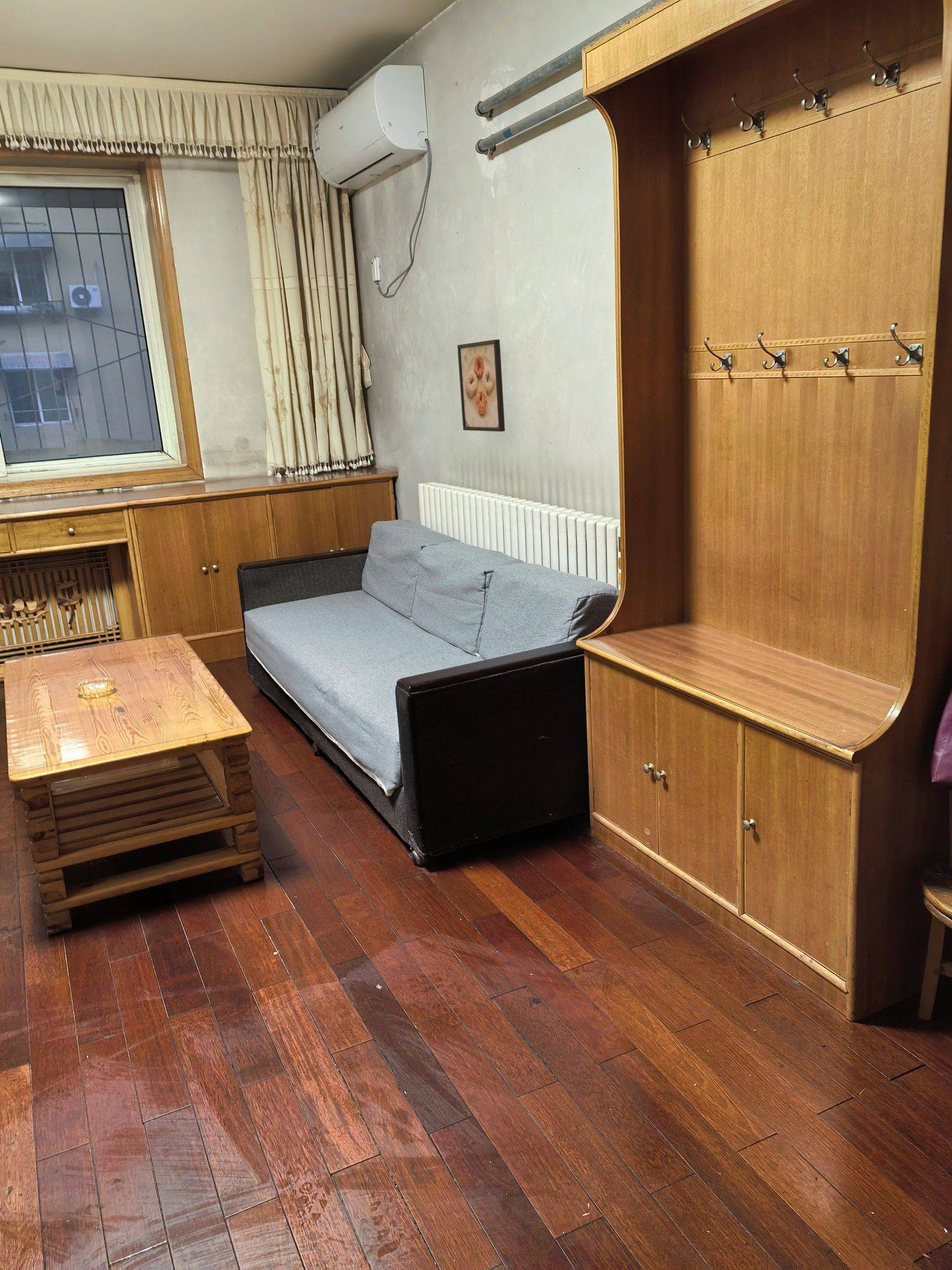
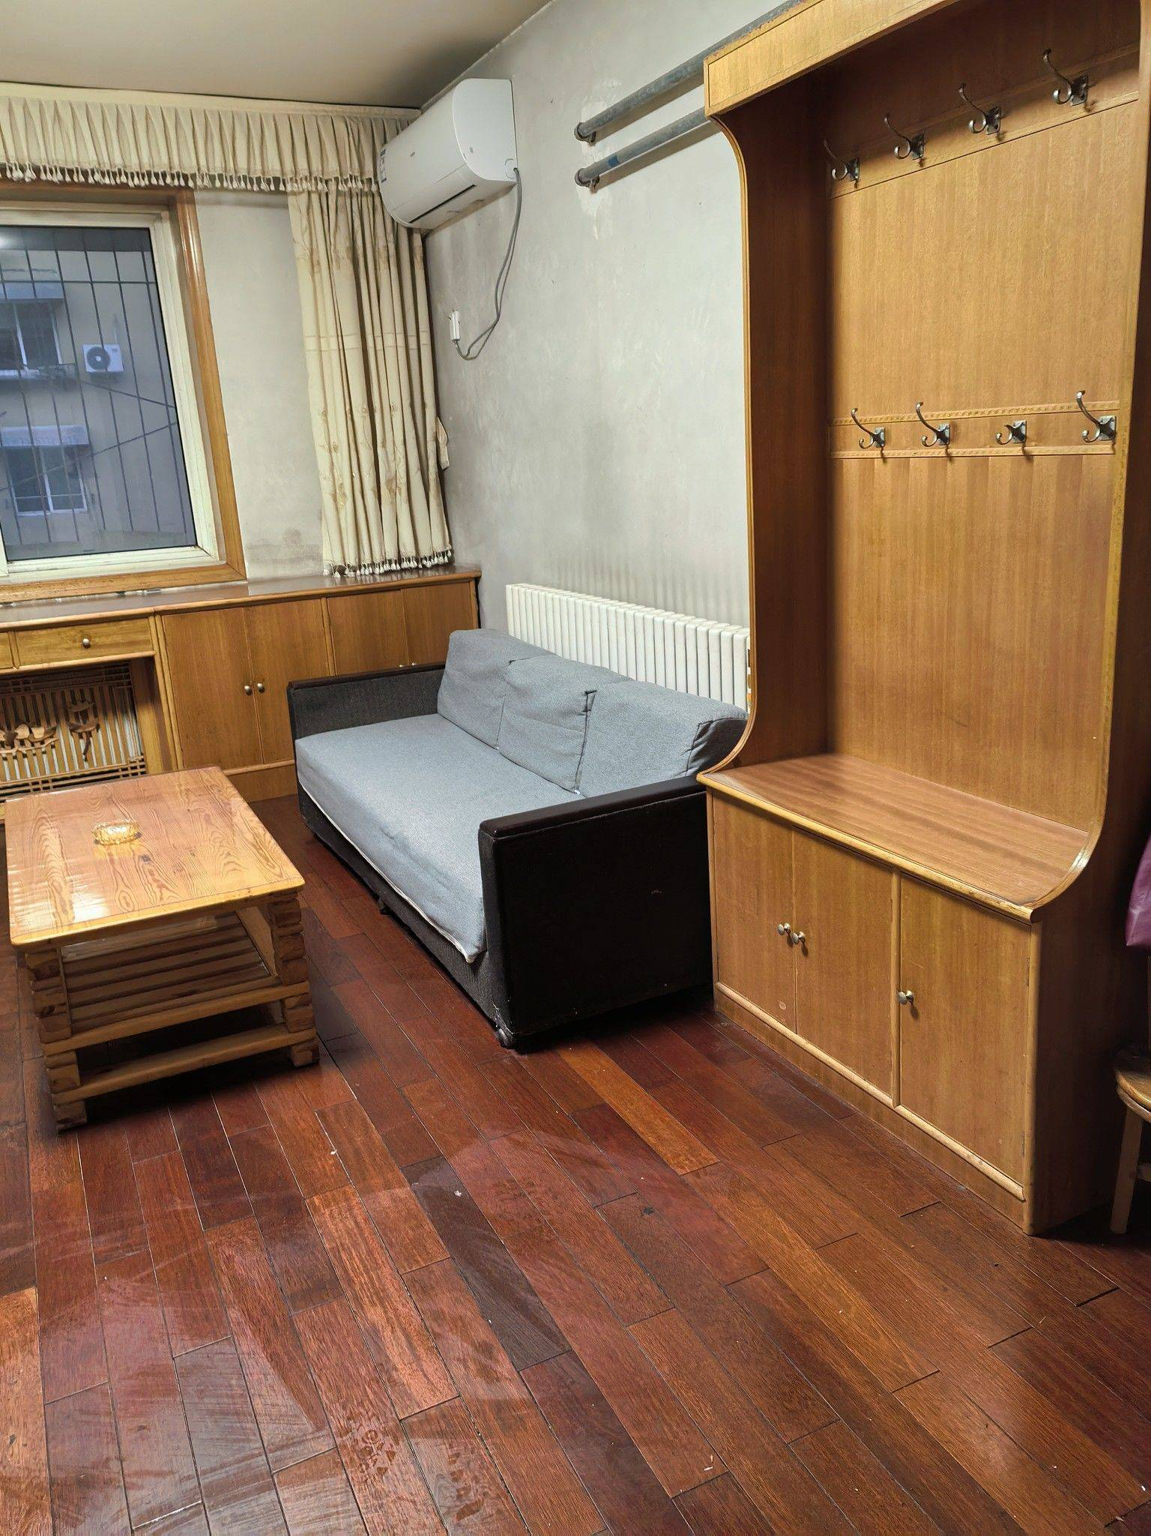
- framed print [457,339,506,432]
